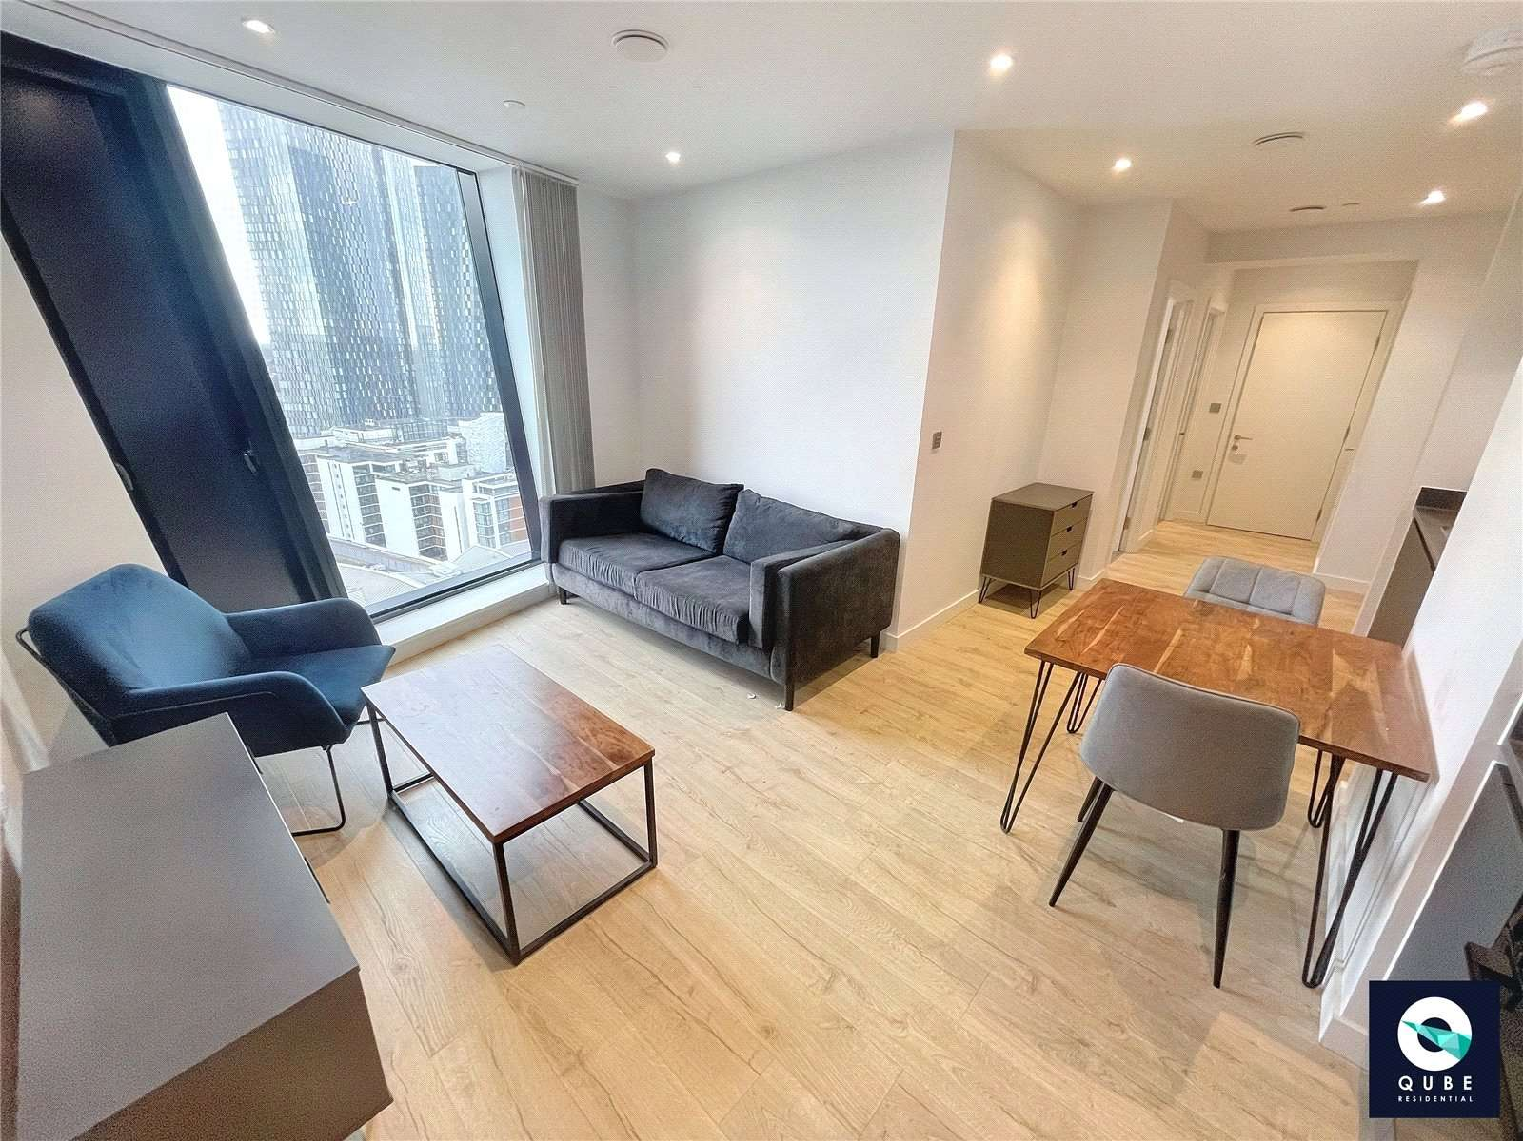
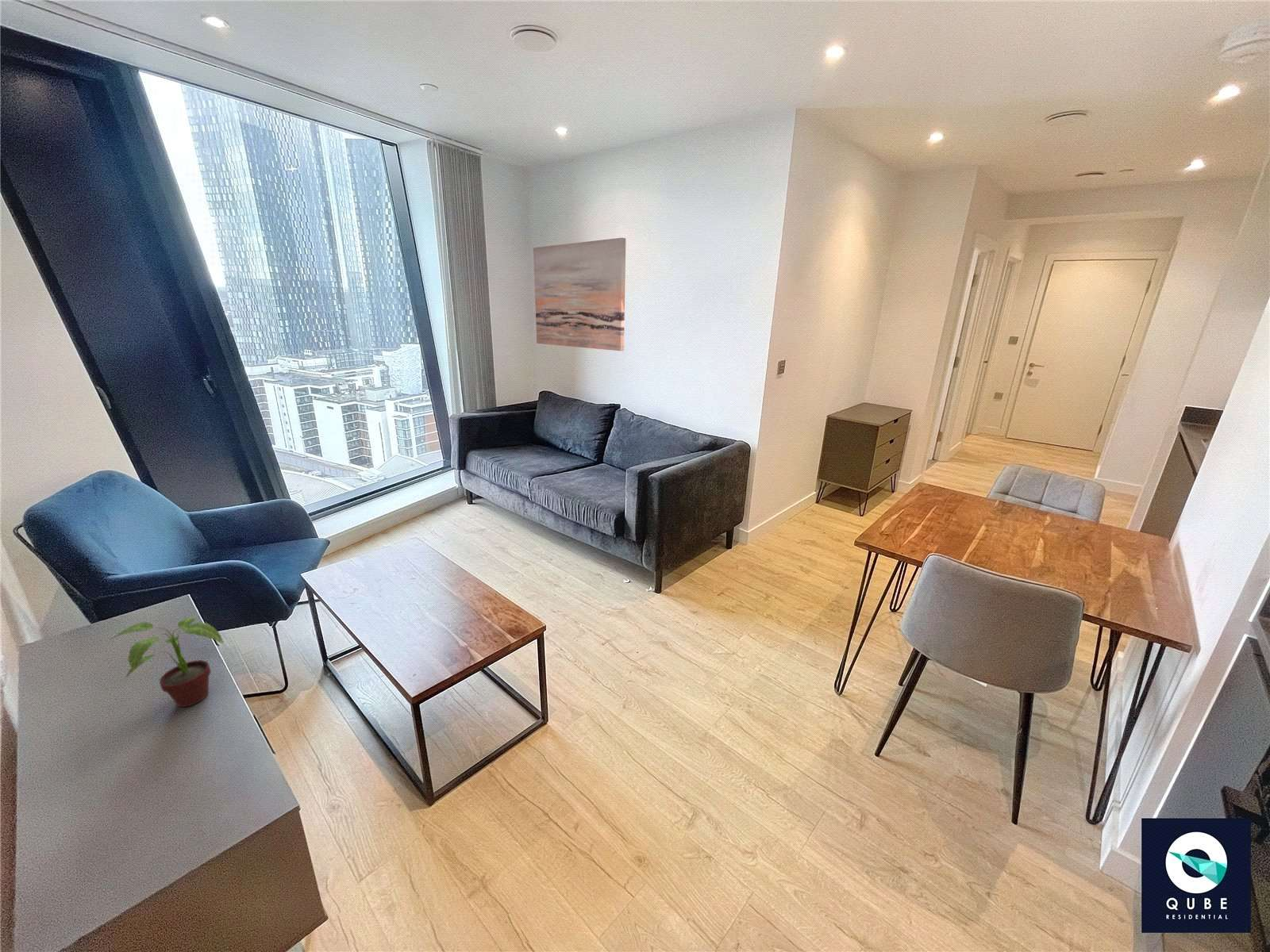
+ potted plant [109,616,225,708]
+ wall art [533,237,626,351]
